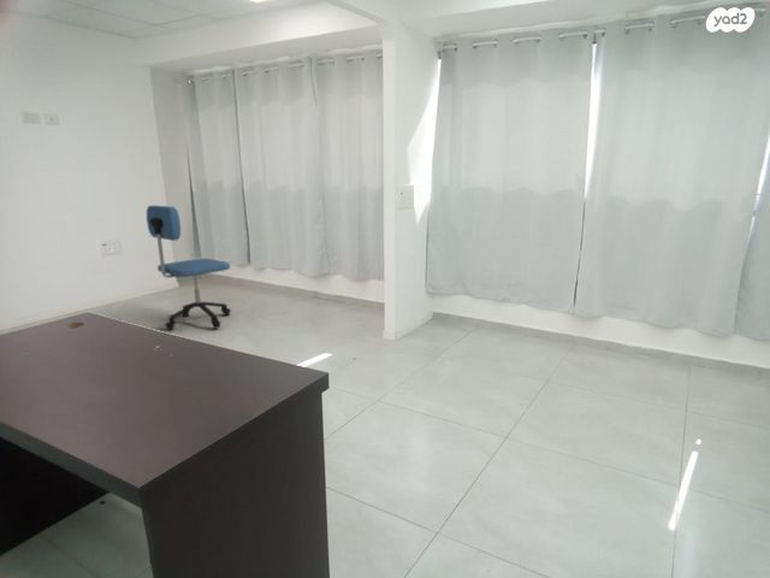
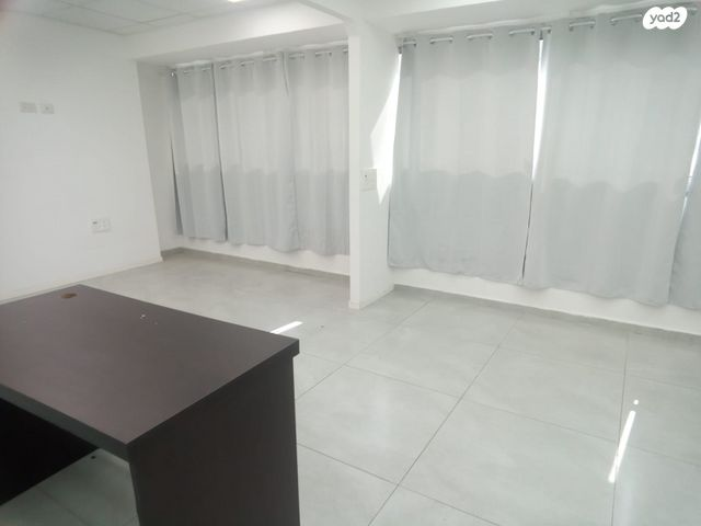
- office chair [146,205,232,331]
